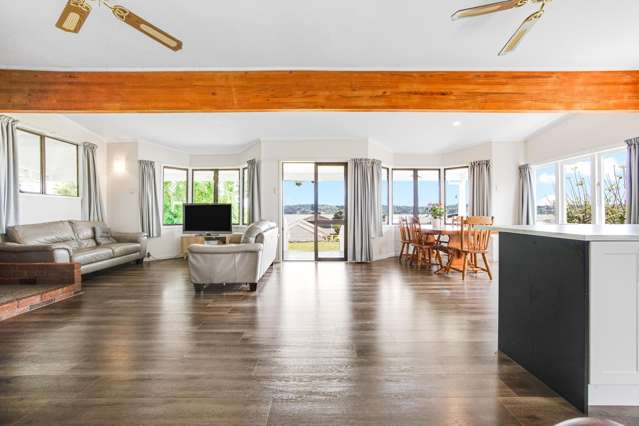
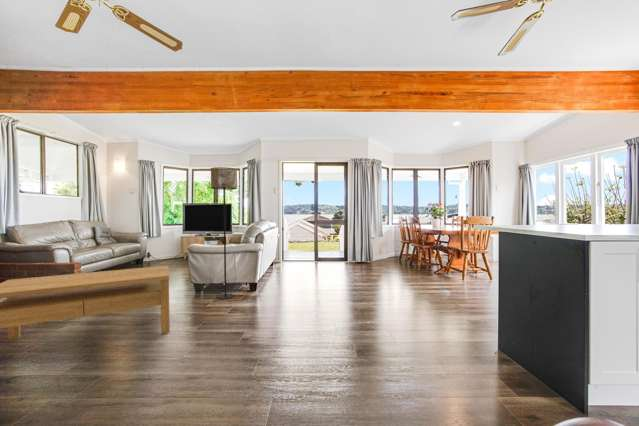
+ floor lamp [210,166,238,300]
+ coffee table [0,265,171,341]
